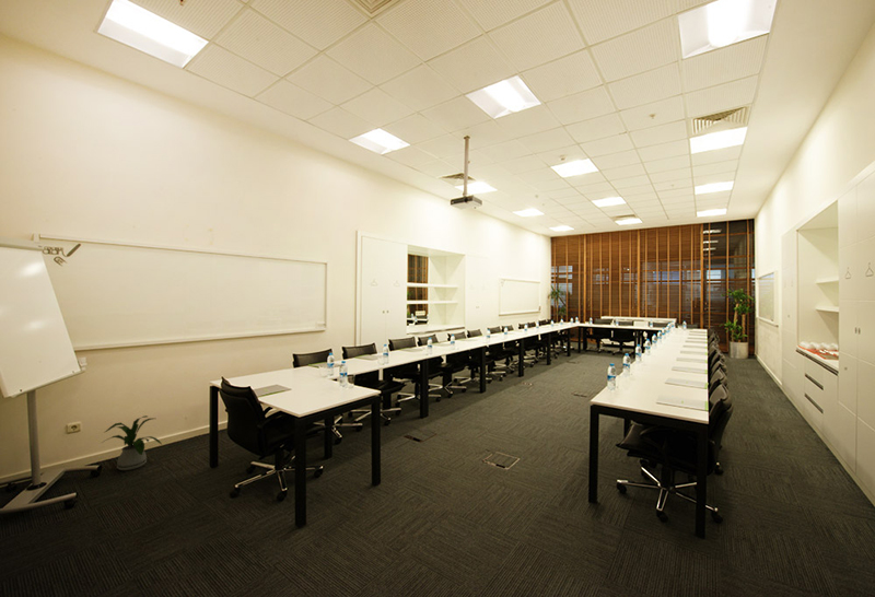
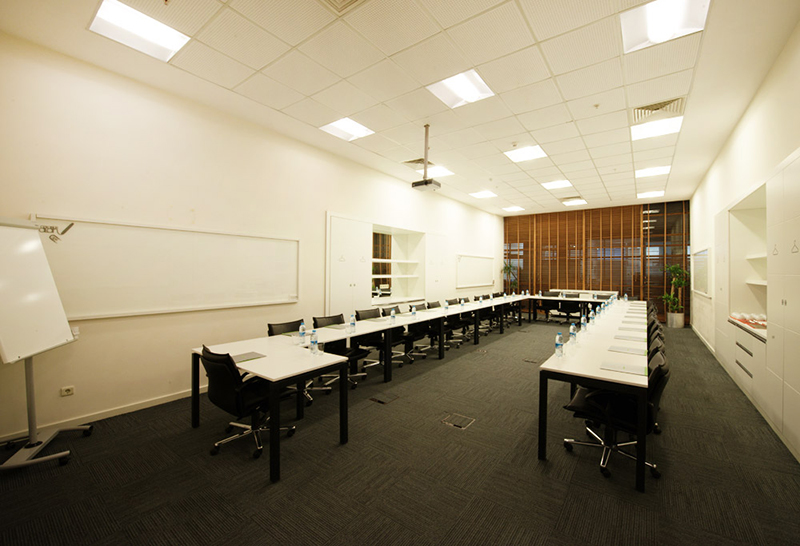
- house plant [101,414,163,471]
